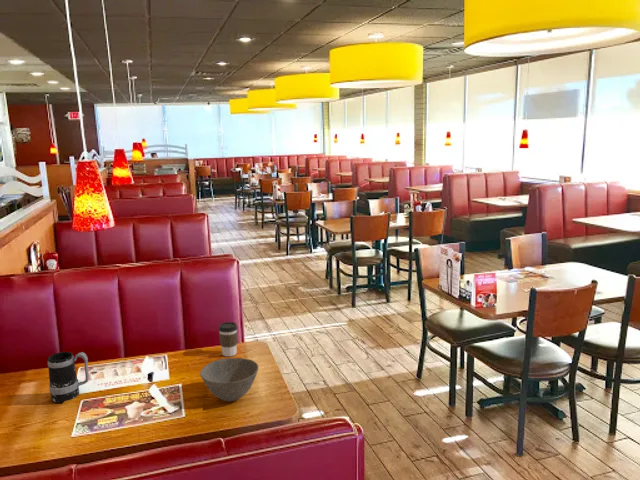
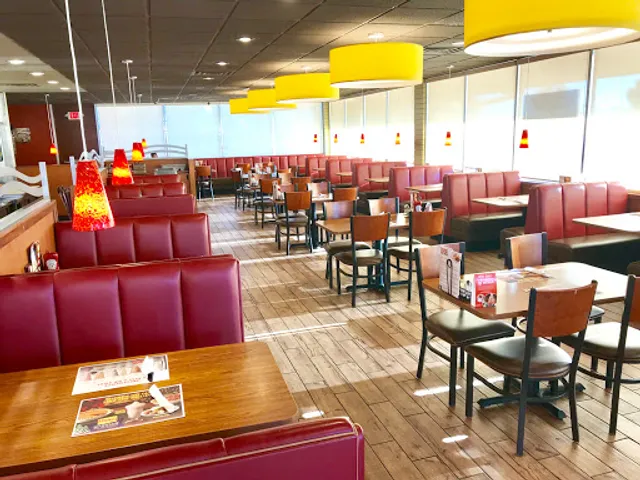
- coffee cup [217,321,239,357]
- bowl [199,357,260,402]
- mug [47,351,90,403]
